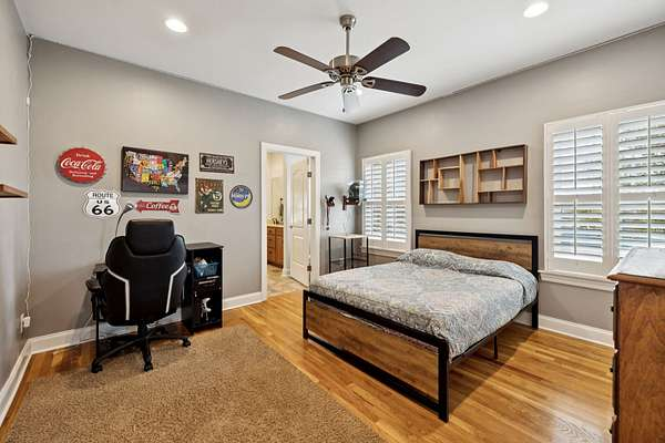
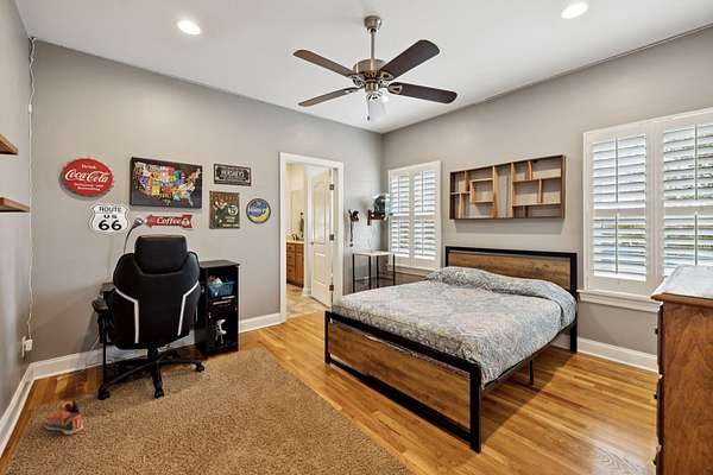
+ sneaker [43,399,84,436]
